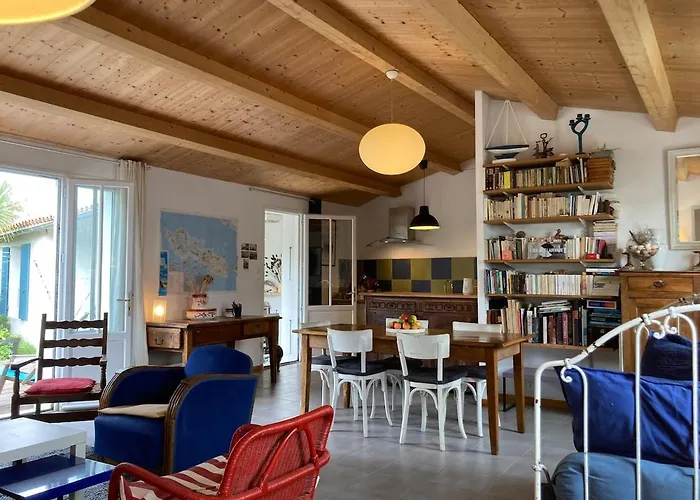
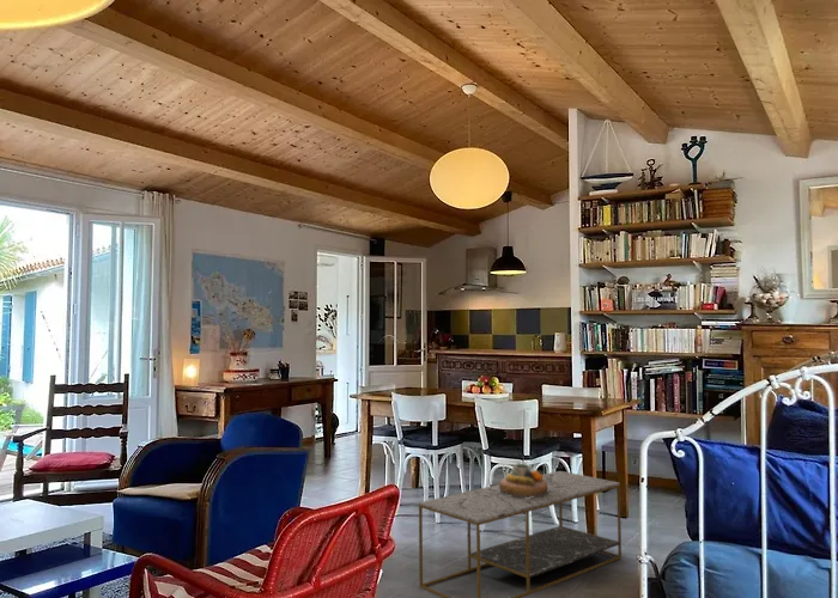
+ coffee table [418,470,623,598]
+ decorative bowl [498,462,548,499]
